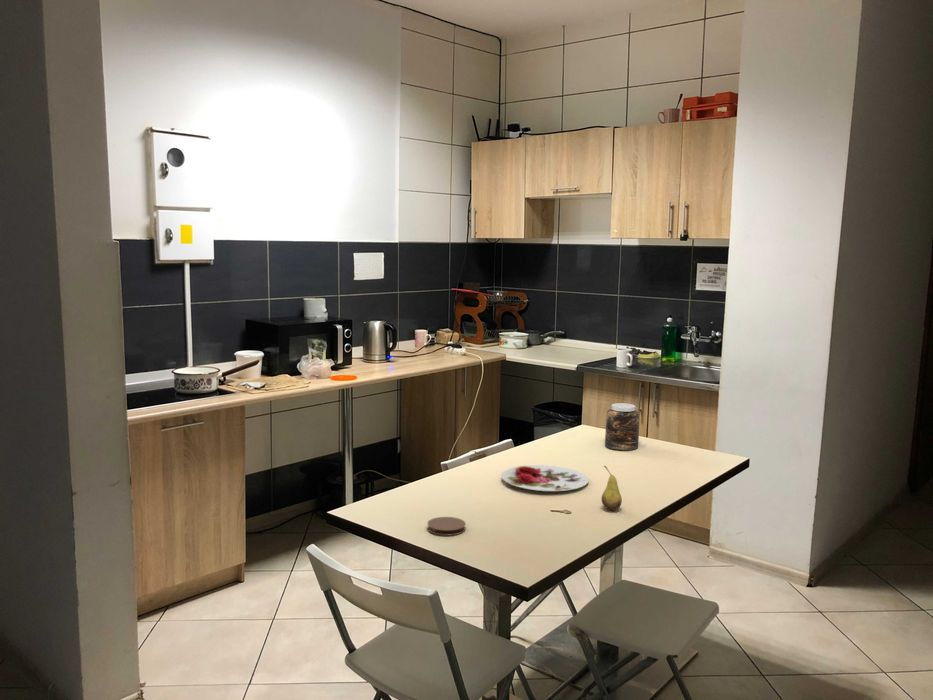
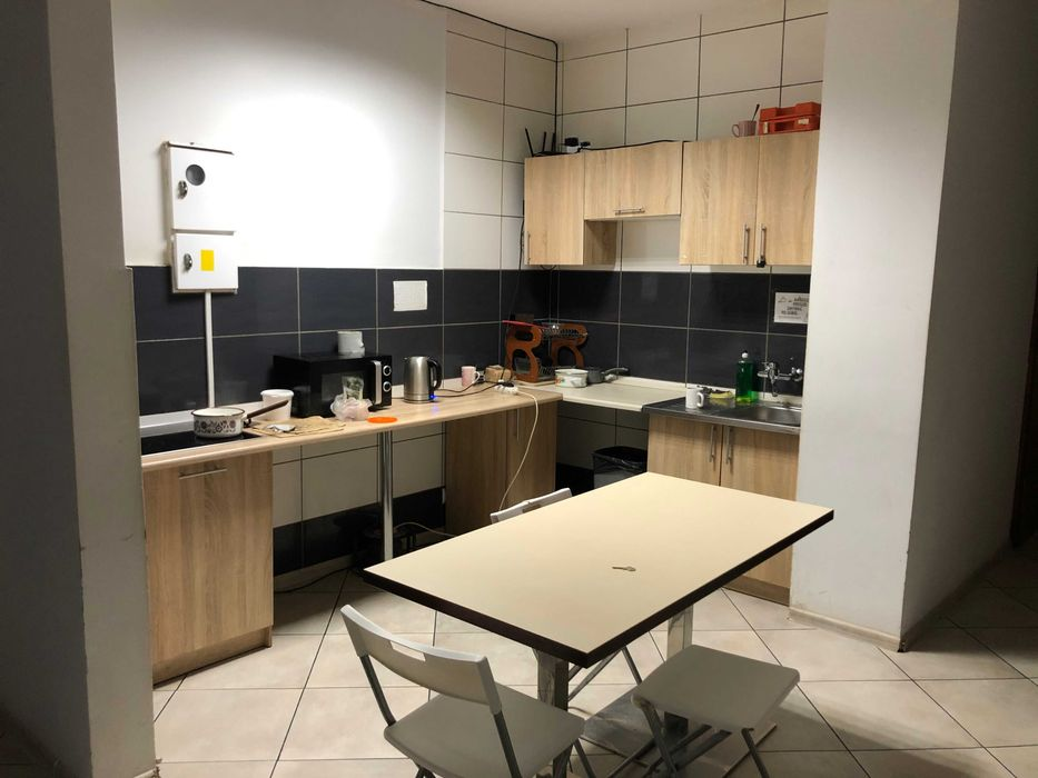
- jar [604,402,641,451]
- plate [500,464,590,492]
- fruit [600,465,623,511]
- coaster [426,516,467,537]
